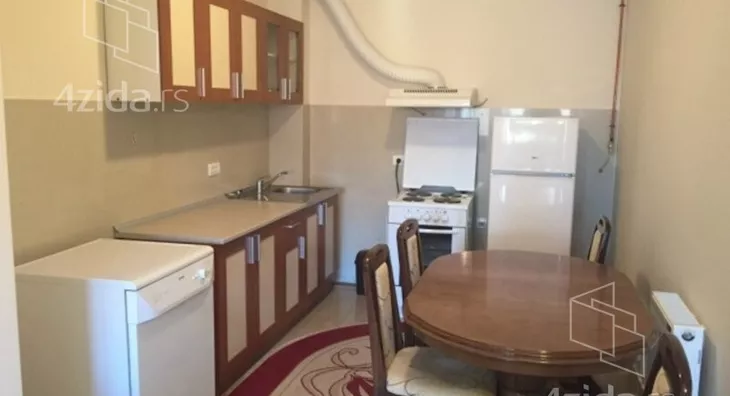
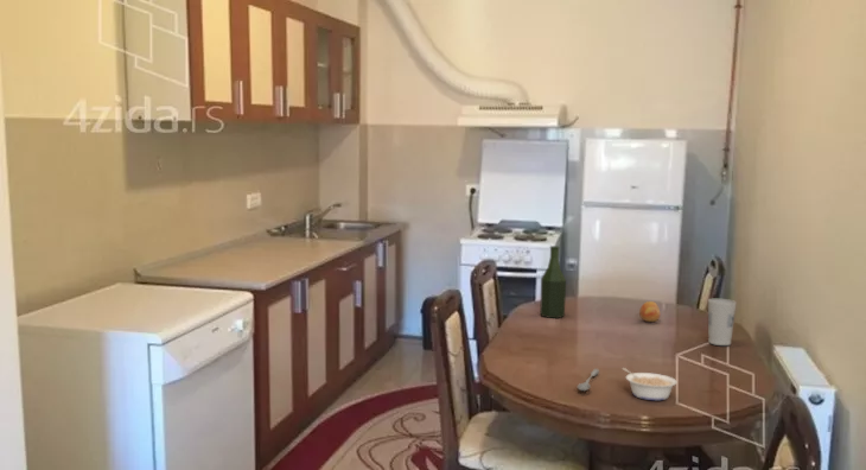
+ fruit [638,300,661,323]
+ bottle [539,244,567,319]
+ cup [707,298,737,347]
+ legume [620,367,679,401]
+ soupspoon [577,368,600,392]
